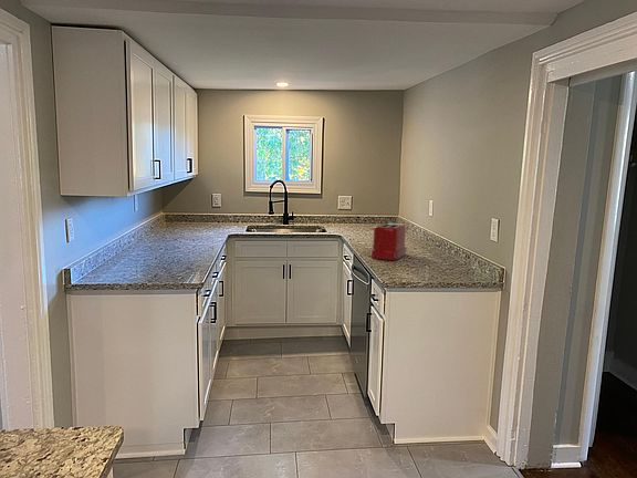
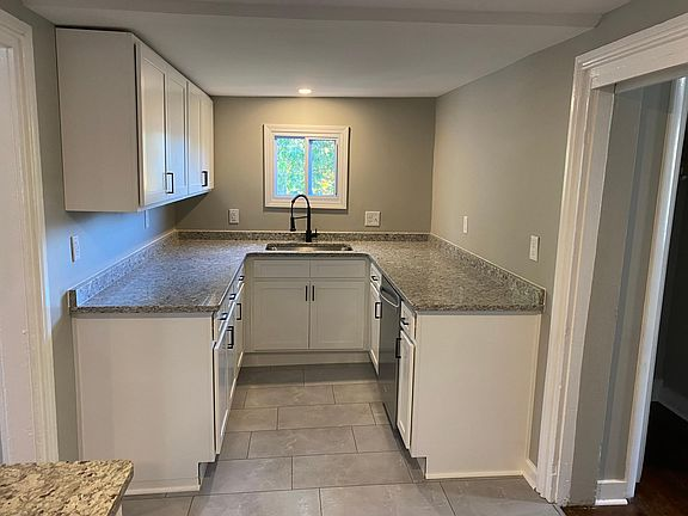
- toaster [369,222,408,261]
